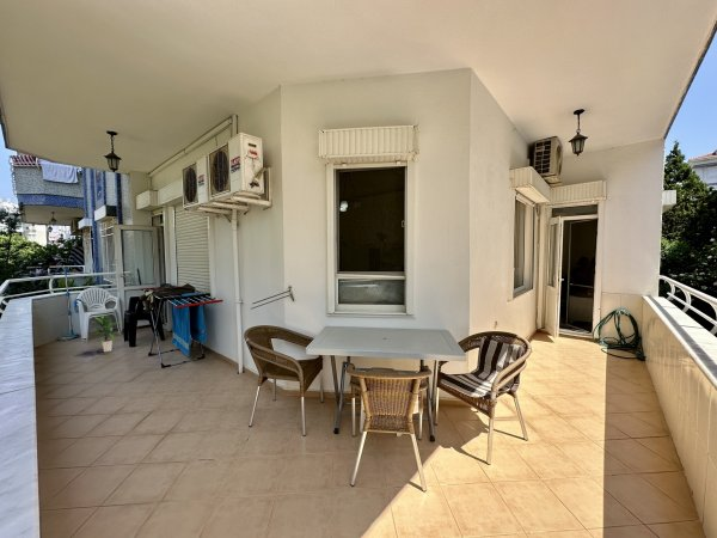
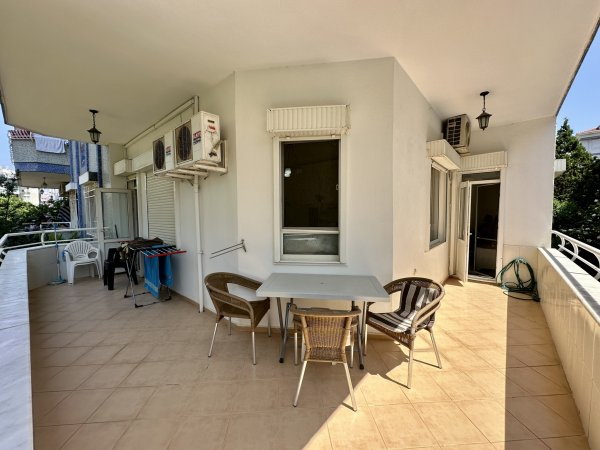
- indoor plant [86,313,124,353]
